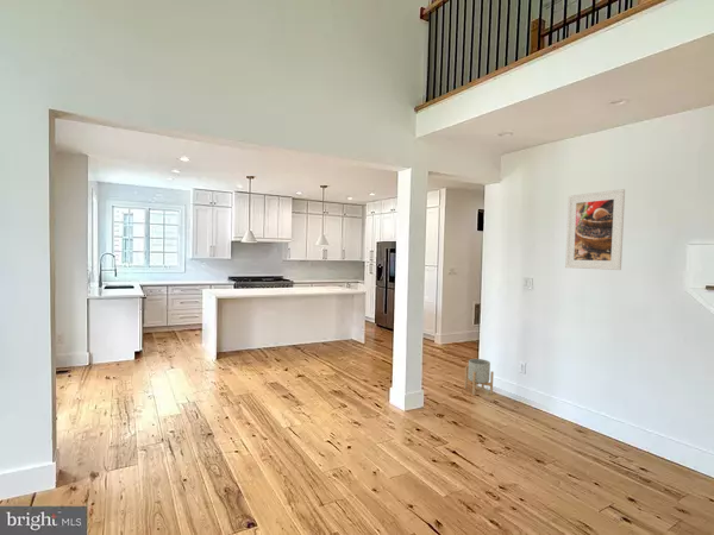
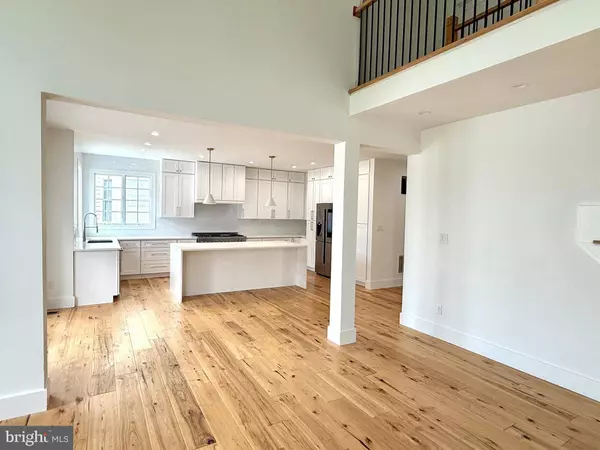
- planter [463,358,495,396]
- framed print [564,188,626,271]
